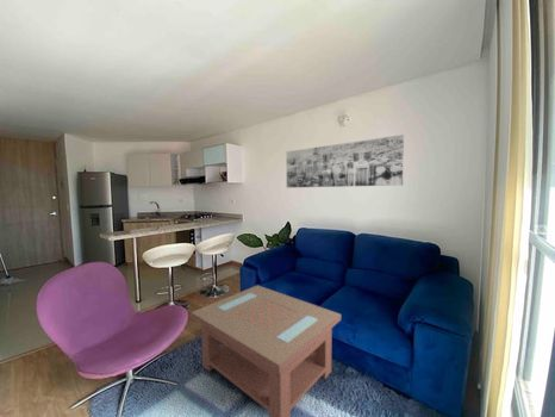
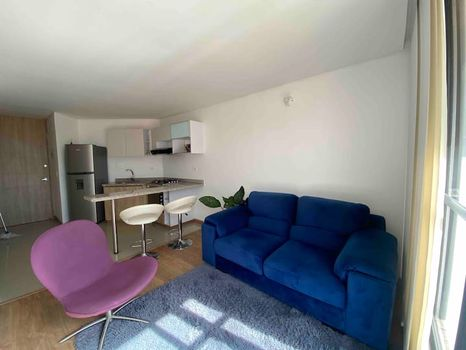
- coffee table [189,284,342,417]
- wall art [286,133,405,188]
